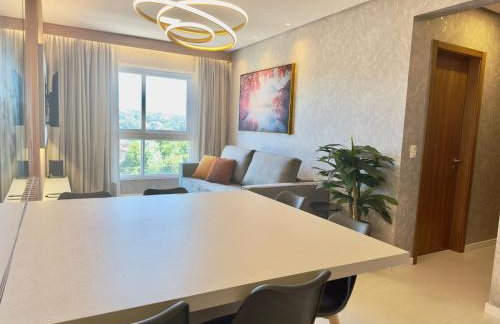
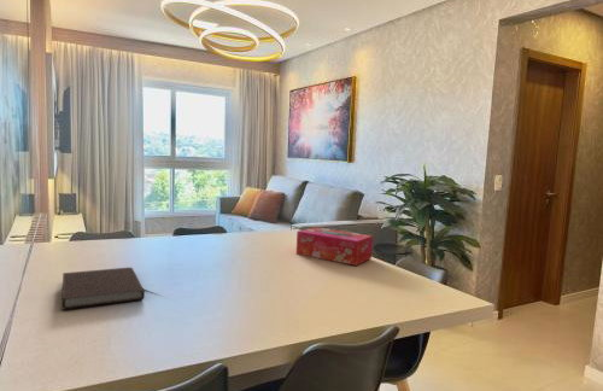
+ notebook [60,267,146,311]
+ tissue box [295,226,374,267]
